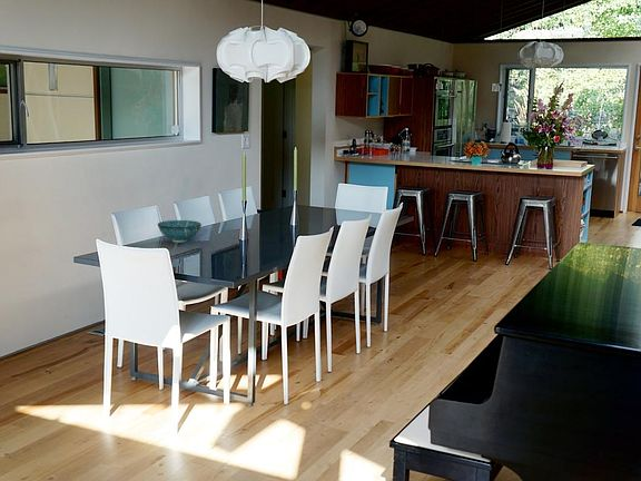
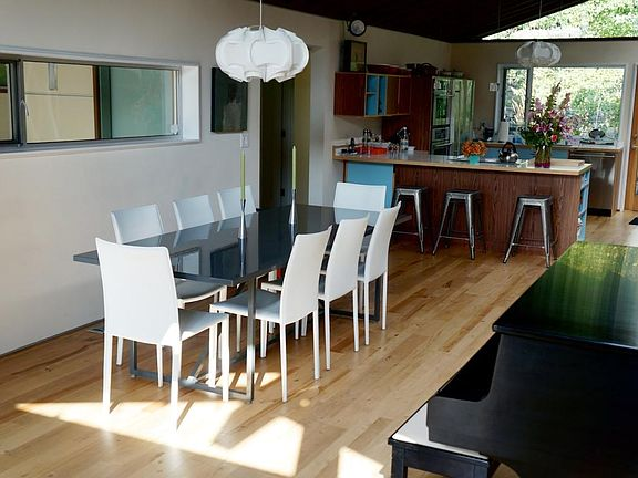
- decorative bowl [157,219,203,243]
